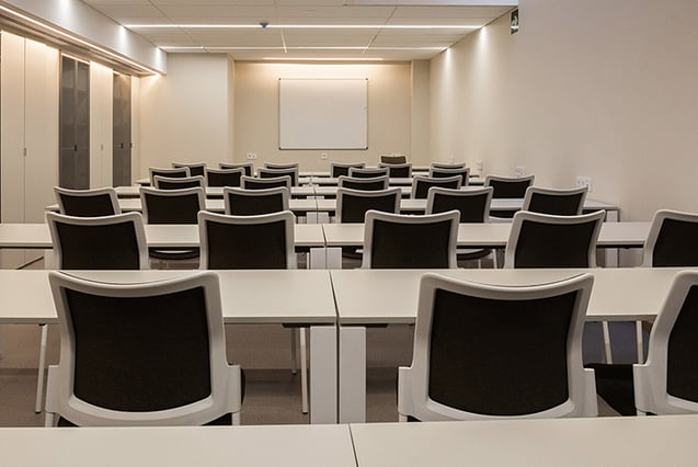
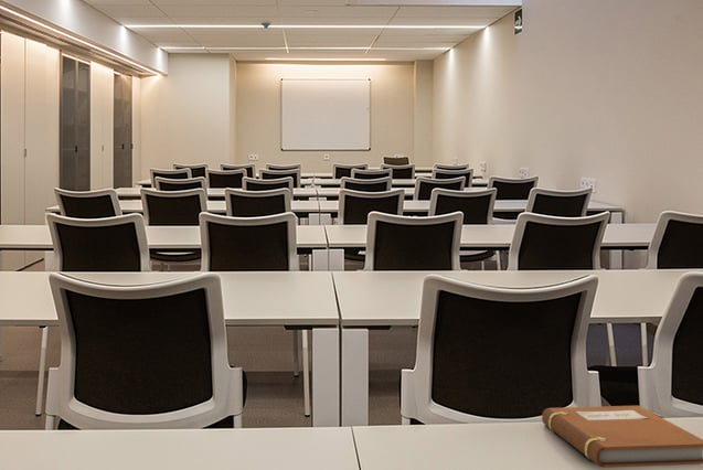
+ notebook [541,405,703,469]
